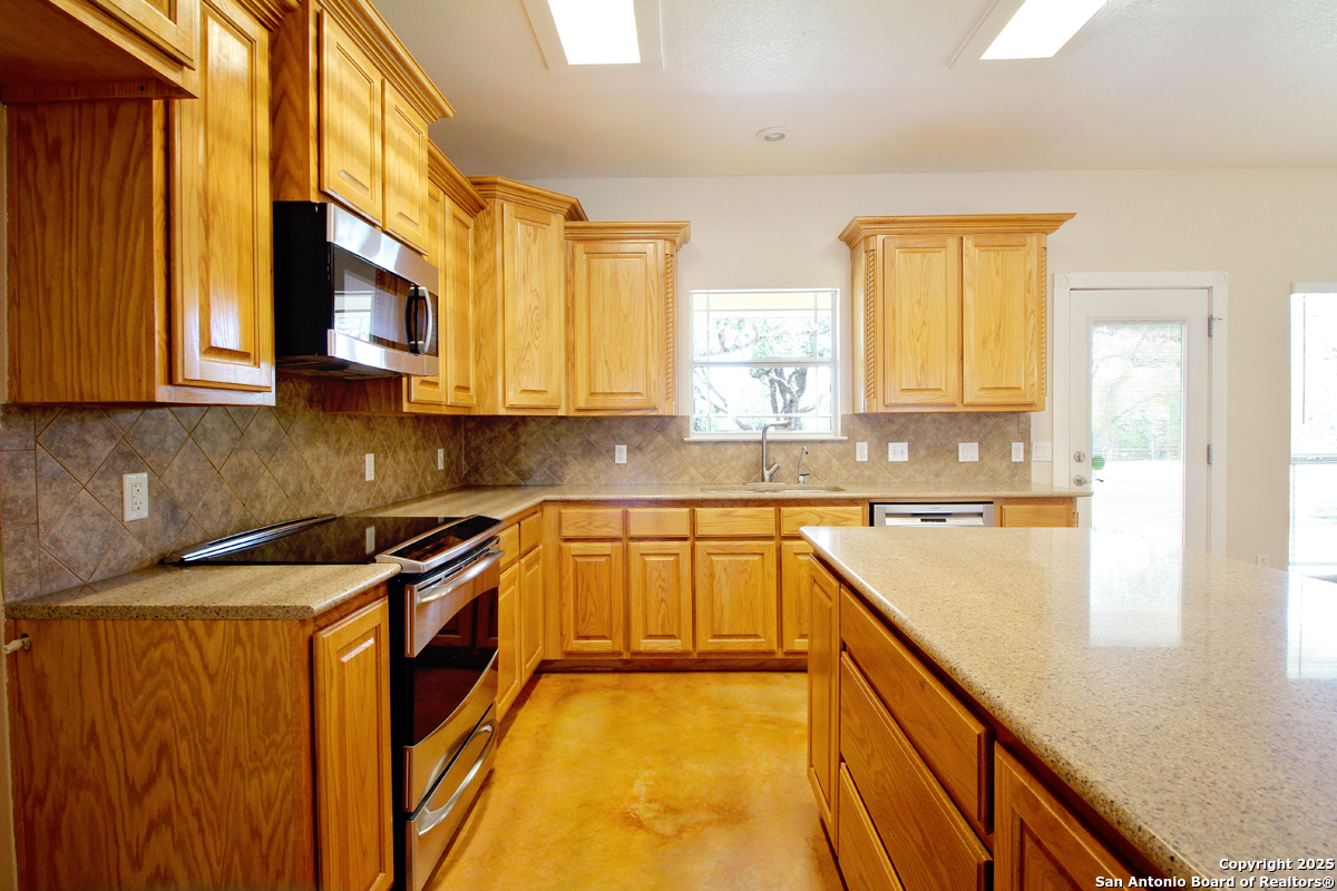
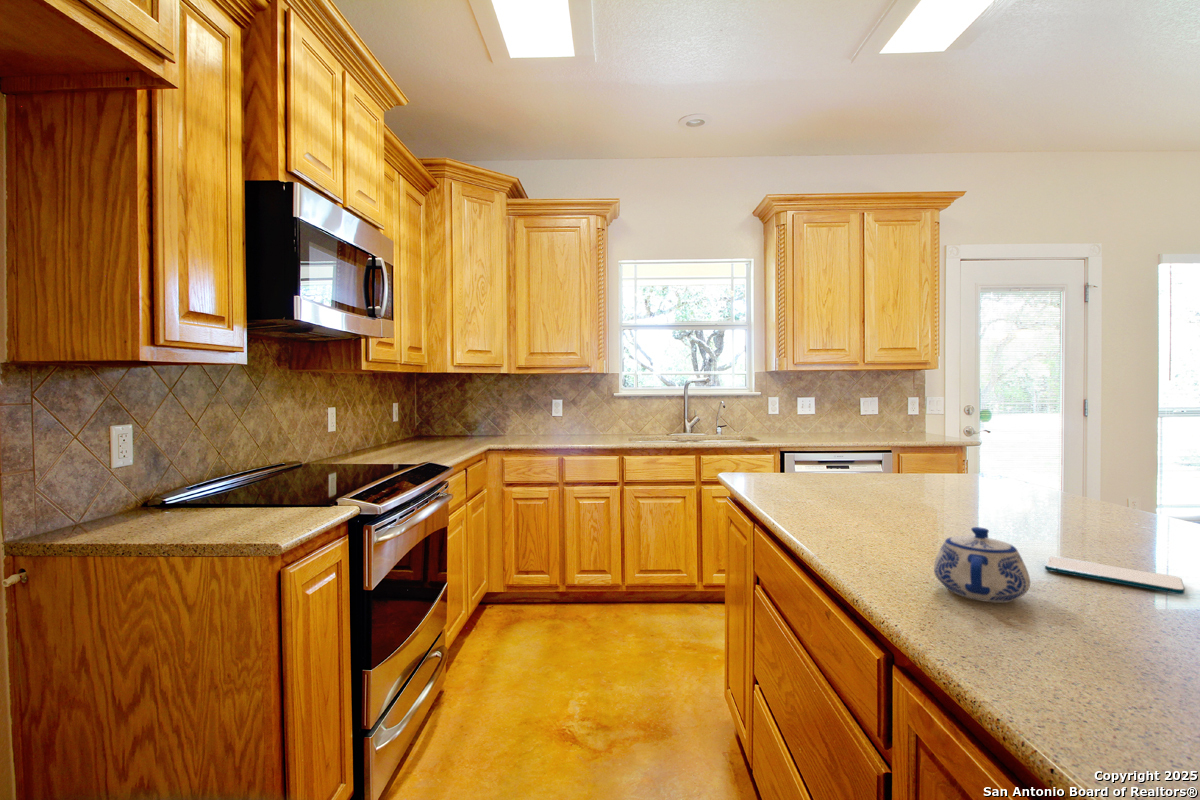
+ teapot [933,526,1031,604]
+ smartphone [1044,555,1186,595]
